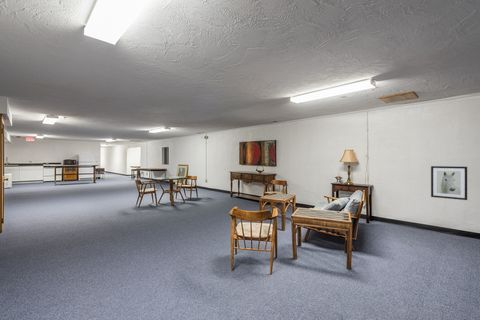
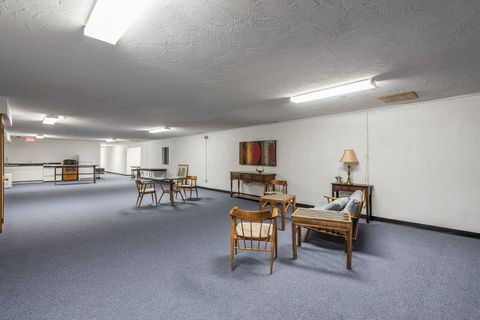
- wall art [430,165,468,201]
